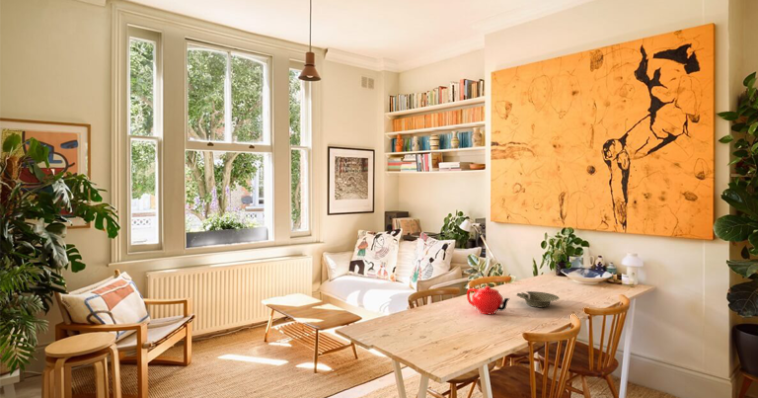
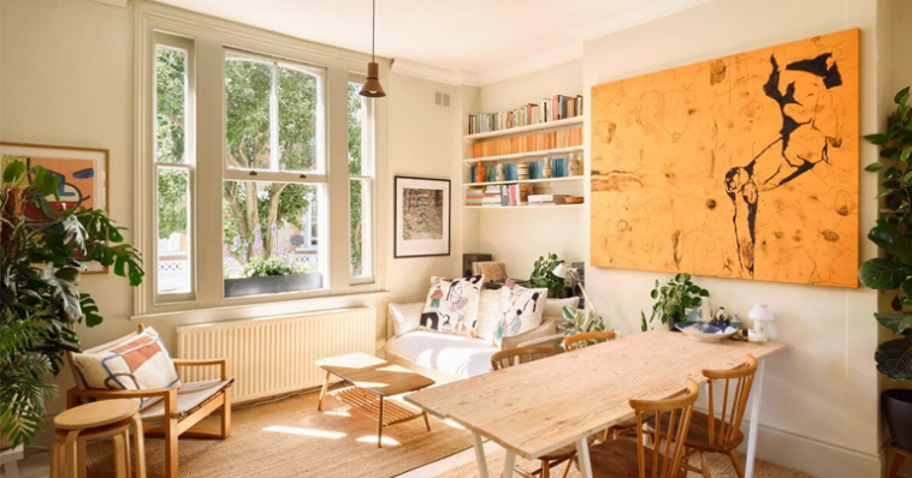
- teapot [466,285,510,315]
- bowl [516,290,560,308]
